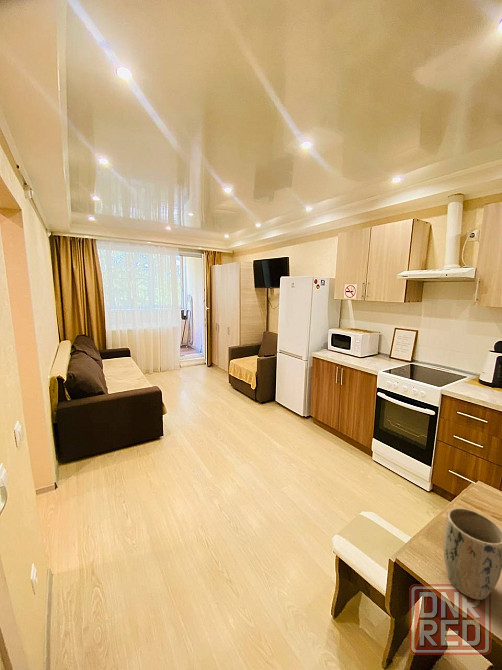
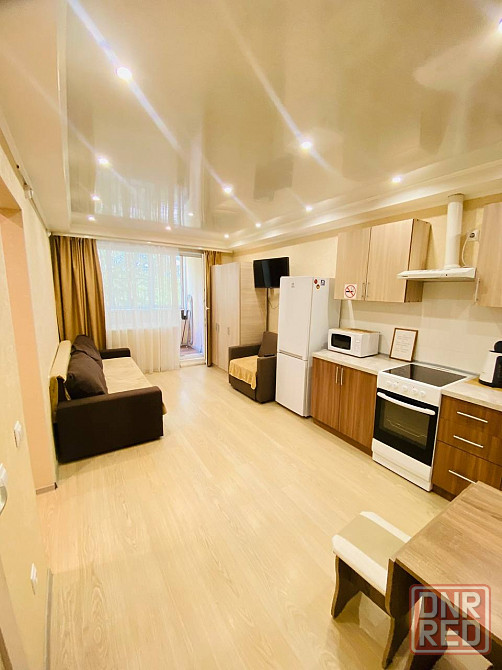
- plant pot [443,507,502,601]
